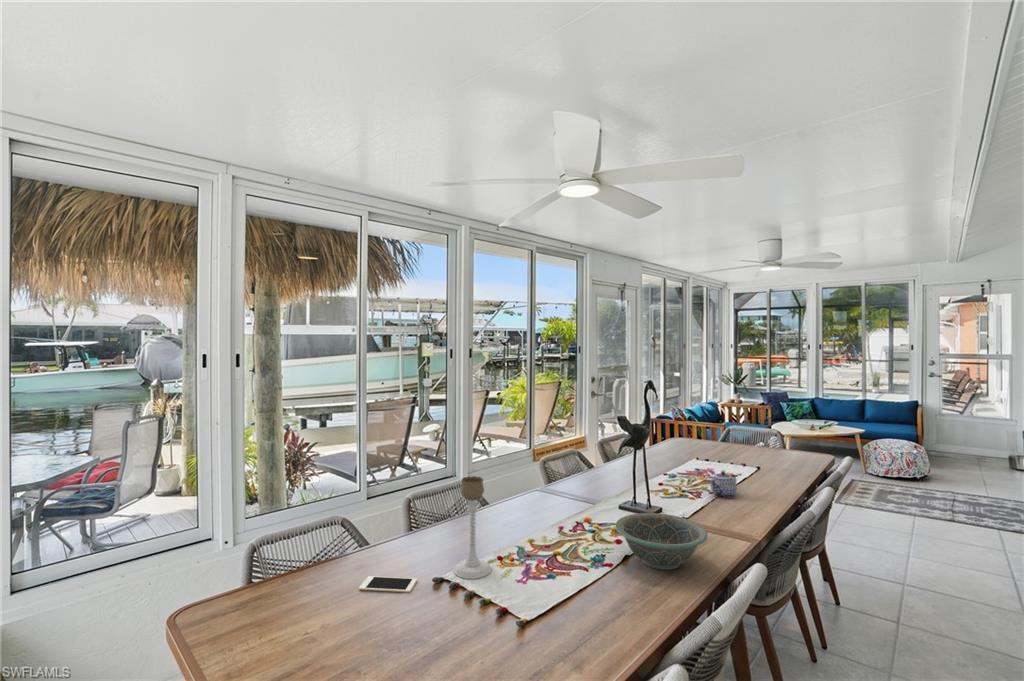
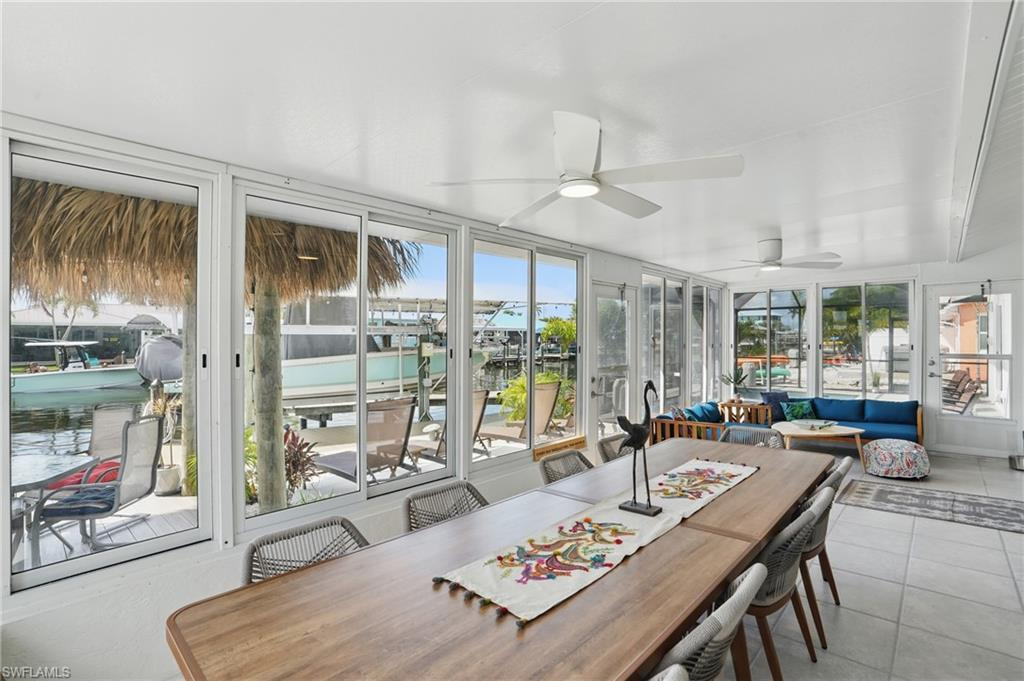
- cell phone [358,575,418,593]
- decorative bowl [615,512,709,571]
- candle holder [453,475,492,580]
- teapot [709,470,738,499]
